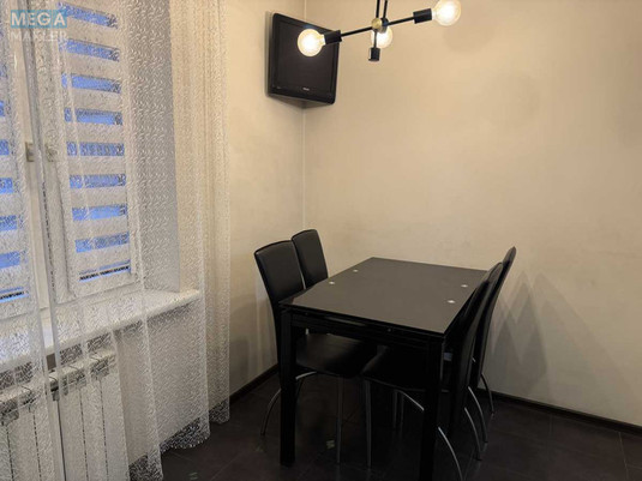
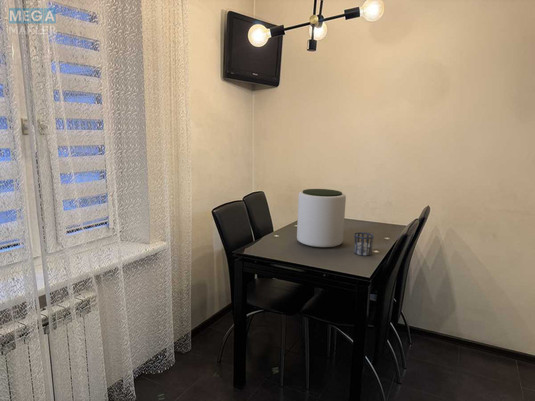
+ plant pot [296,188,347,249]
+ cup [353,231,375,257]
